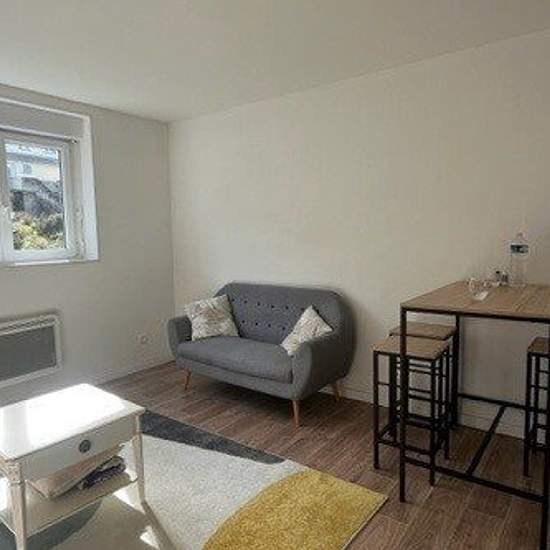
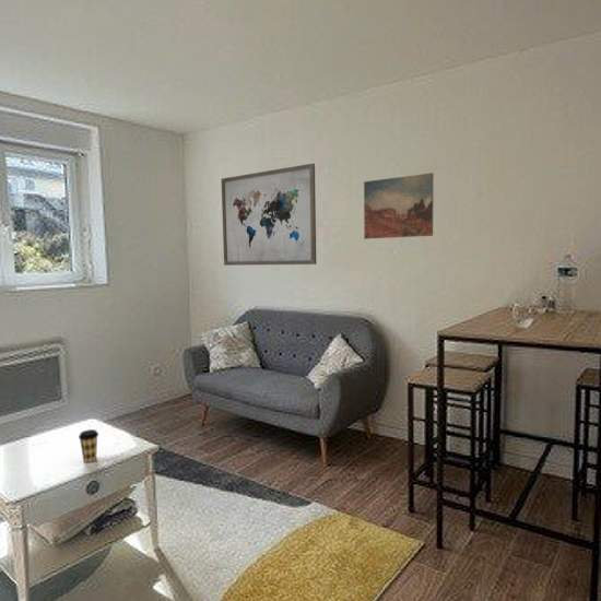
+ coffee cup [78,428,99,463]
+ wall art [363,172,435,240]
+ wall art [221,163,317,267]
